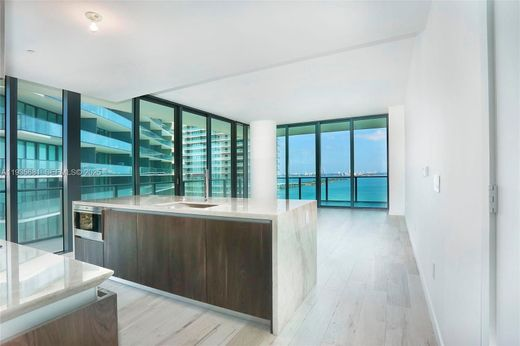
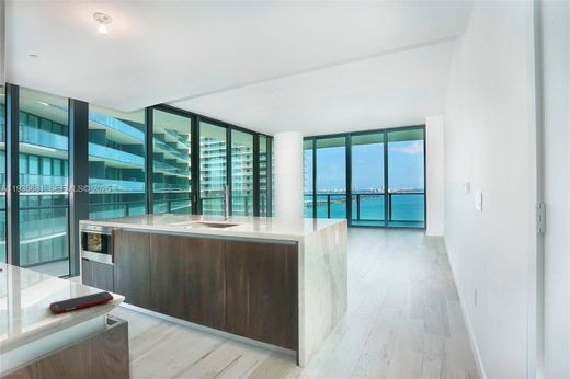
+ cell phone [49,290,114,314]
